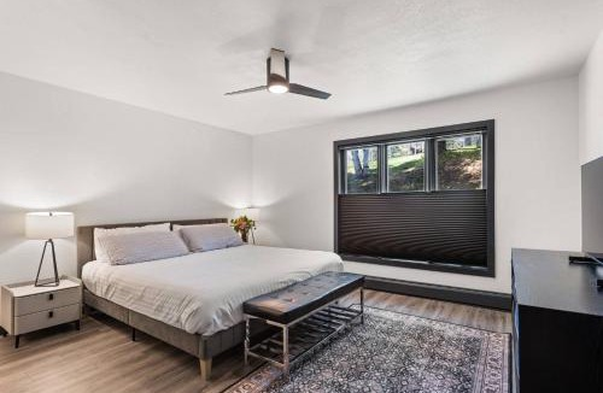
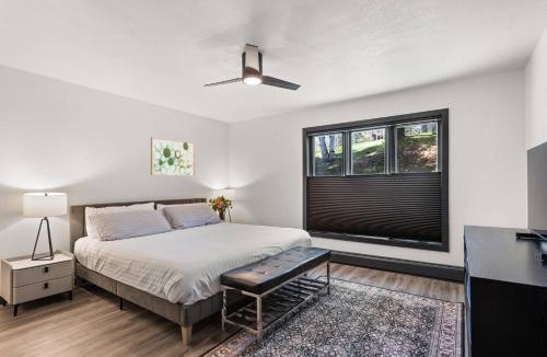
+ wall art [150,136,196,177]
